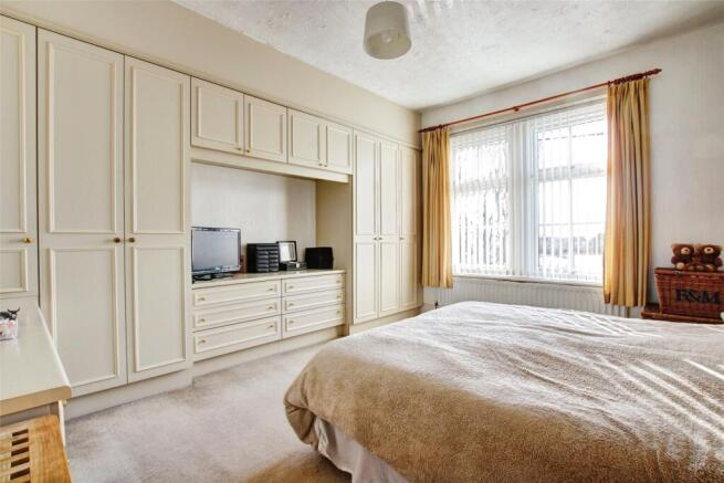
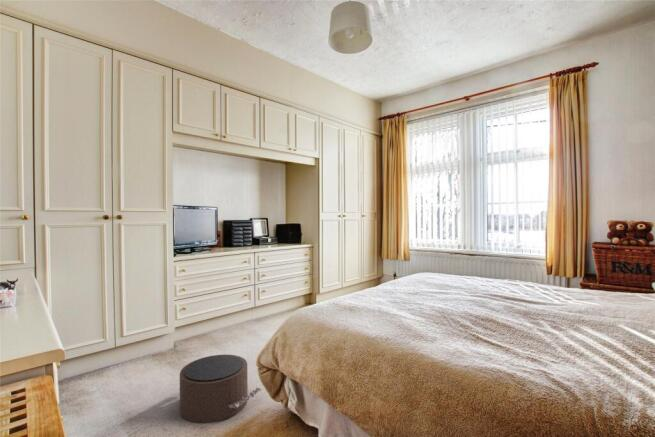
+ pouf [178,354,263,424]
